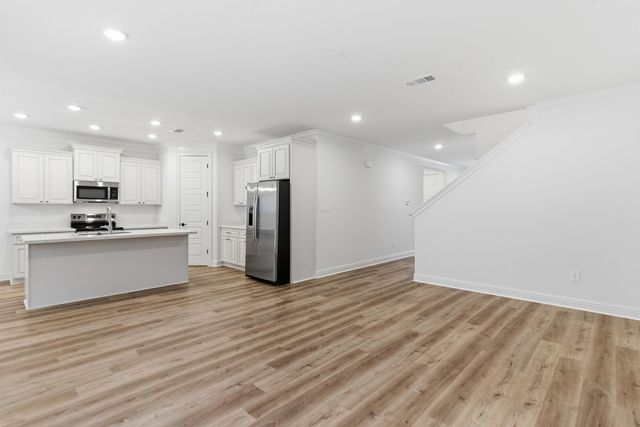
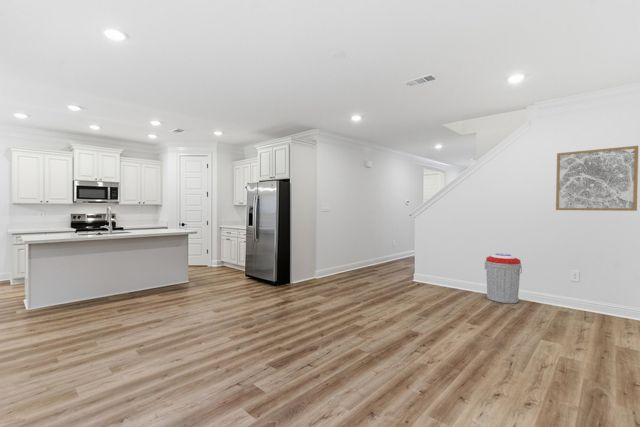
+ wall art [555,145,639,212]
+ trash can [484,253,523,304]
